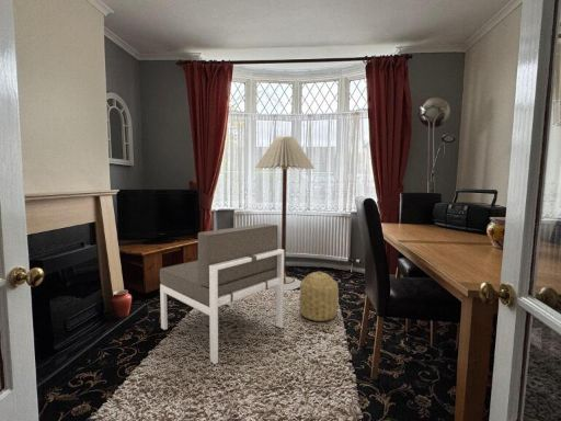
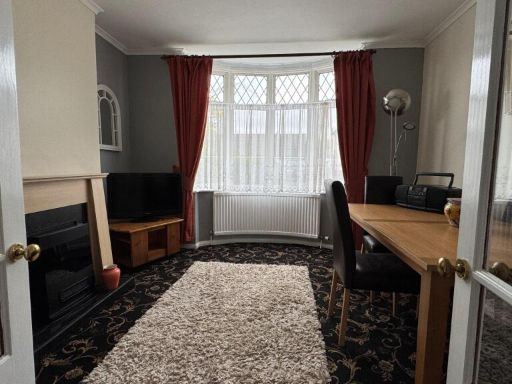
- basket [298,270,340,322]
- floor lamp [254,135,316,292]
- chair [159,223,285,365]
